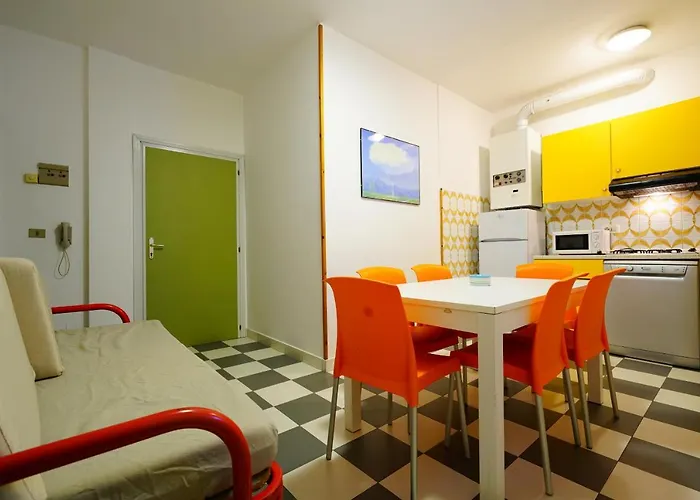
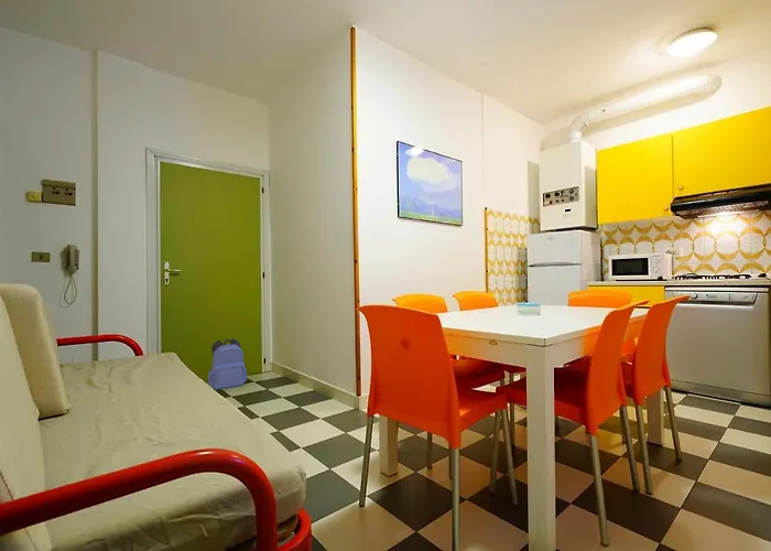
+ backpack [207,337,248,391]
